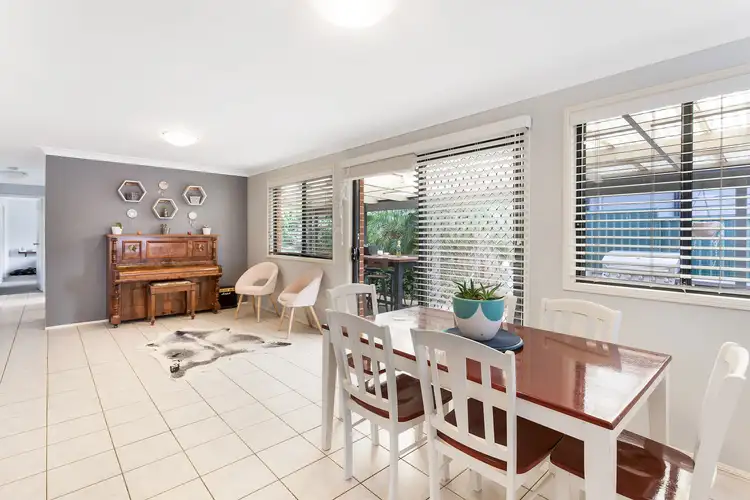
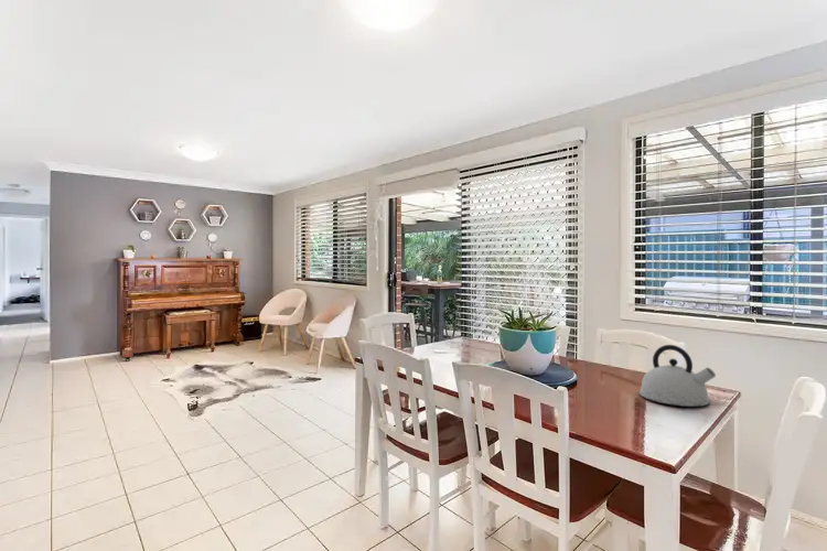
+ kettle [638,344,717,408]
